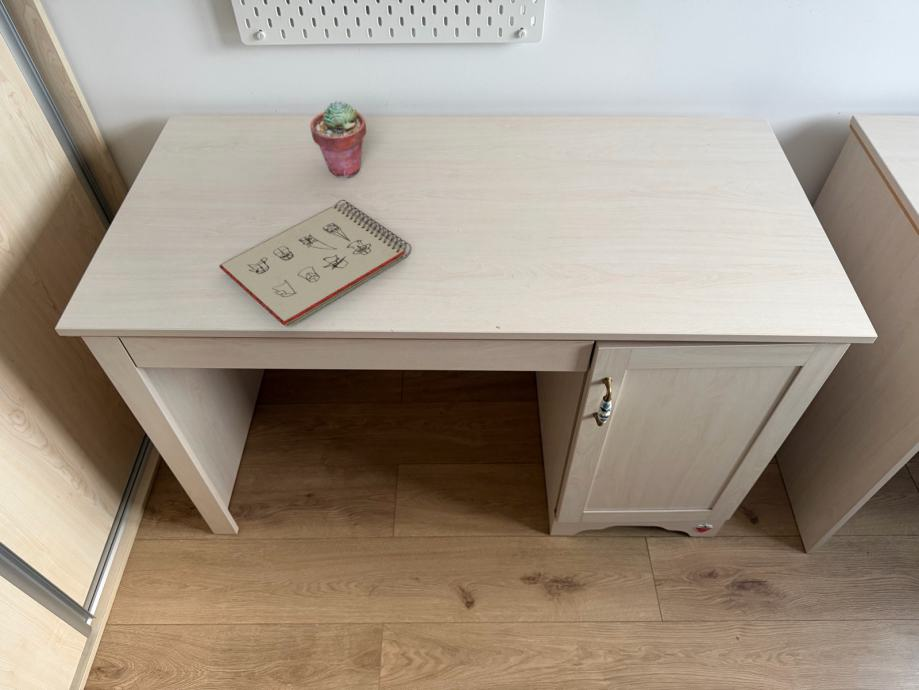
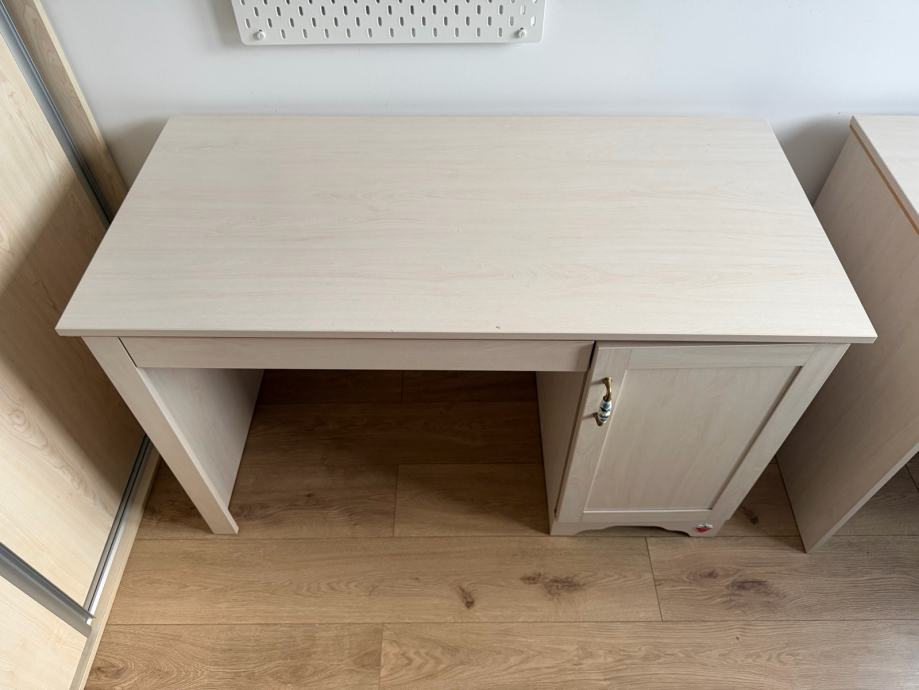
- potted succulent [309,100,367,178]
- notepad [218,199,412,328]
